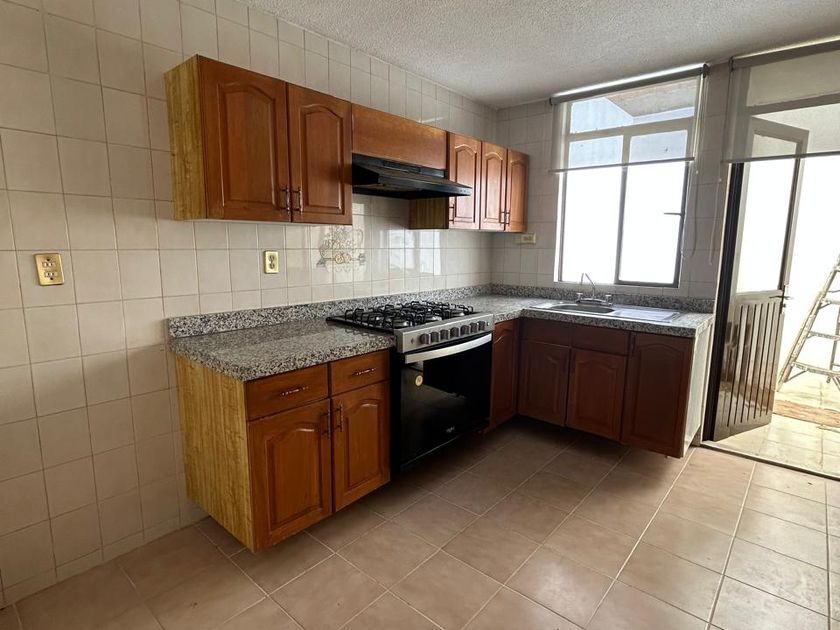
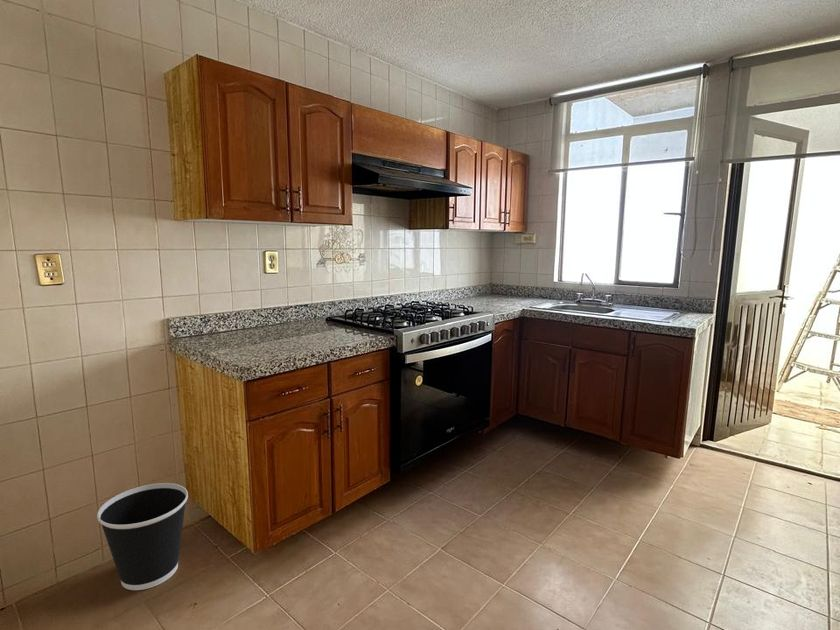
+ wastebasket [96,482,189,591]
